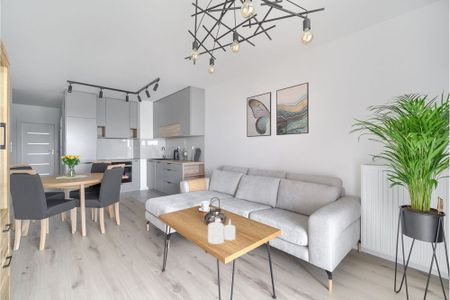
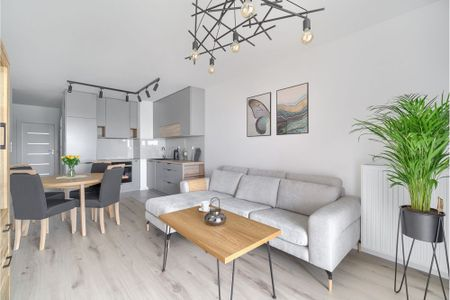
- candle [207,216,236,245]
